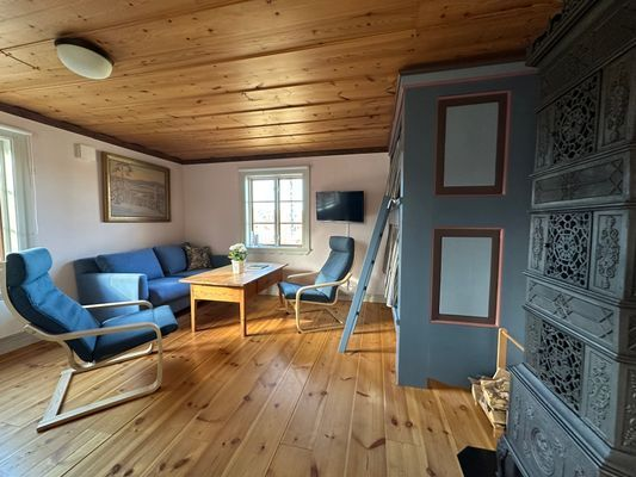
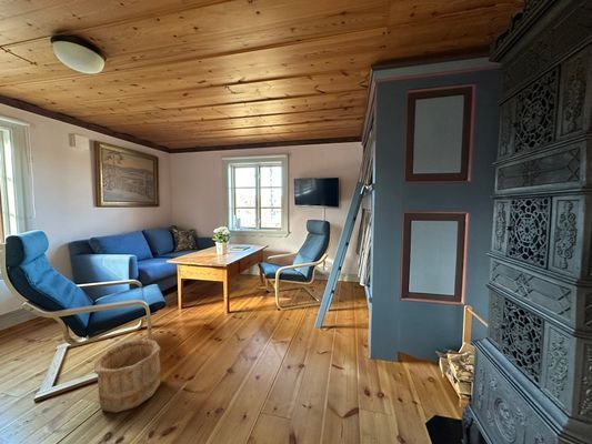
+ wooden bucket [93,337,162,414]
